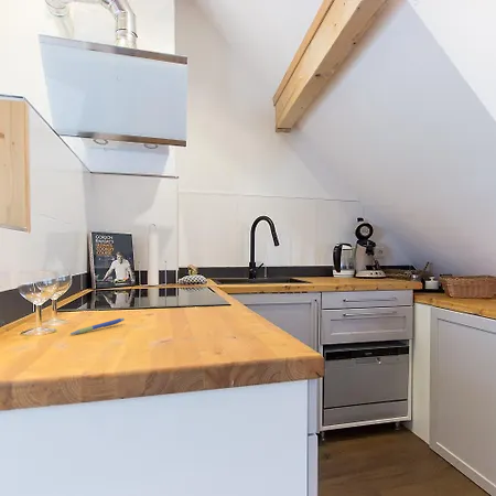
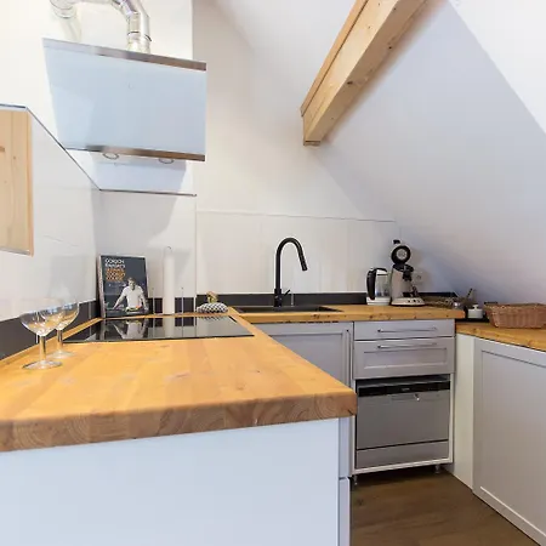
- pen [69,317,126,336]
